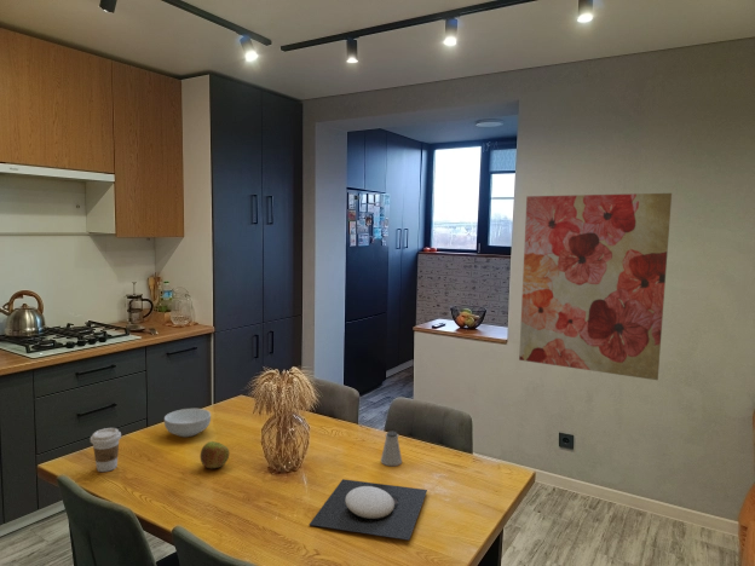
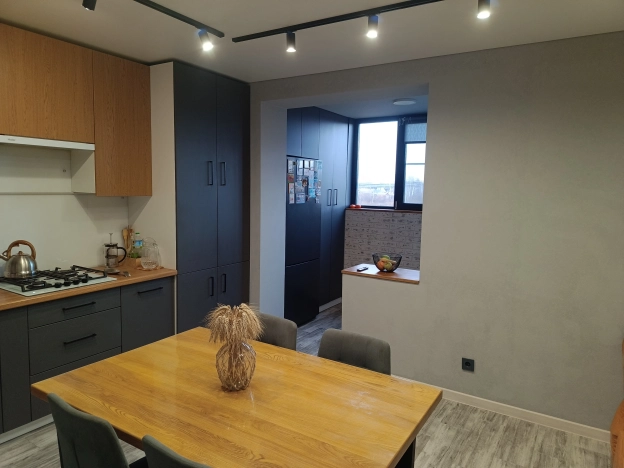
- cereal bowl [163,408,212,438]
- coffee cup [90,427,122,473]
- wall art [518,192,673,381]
- plate [309,478,428,541]
- saltshaker [380,431,403,467]
- apple [198,440,230,469]
